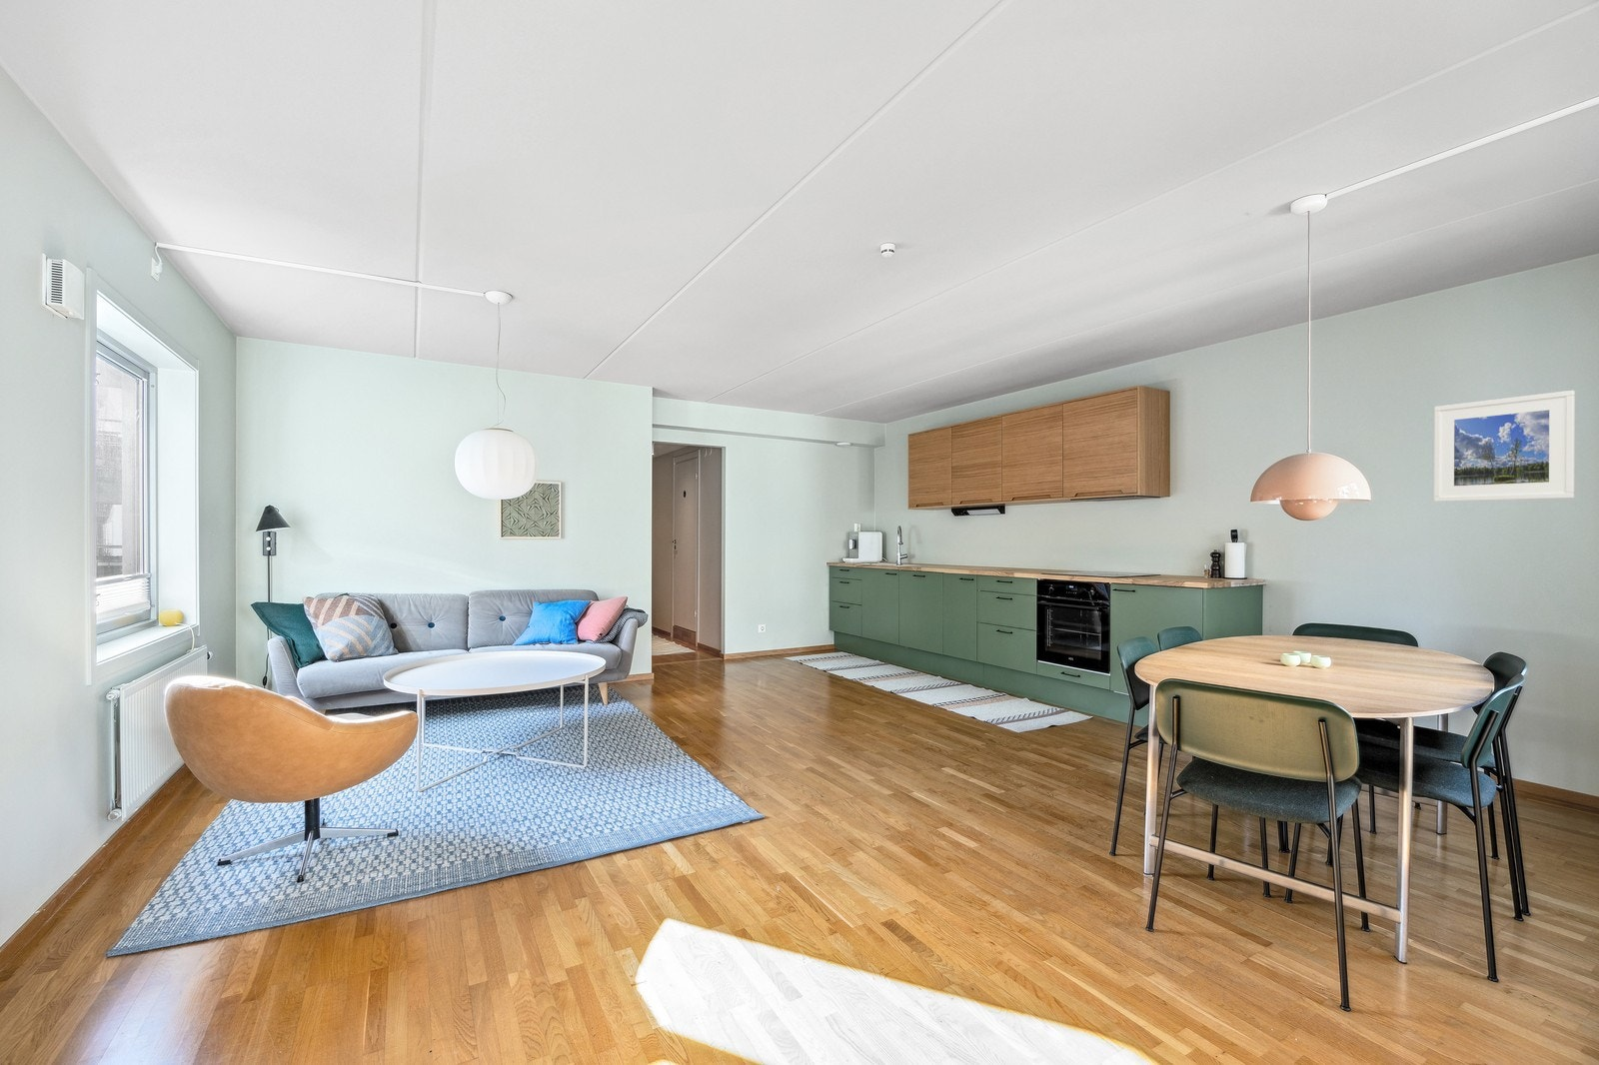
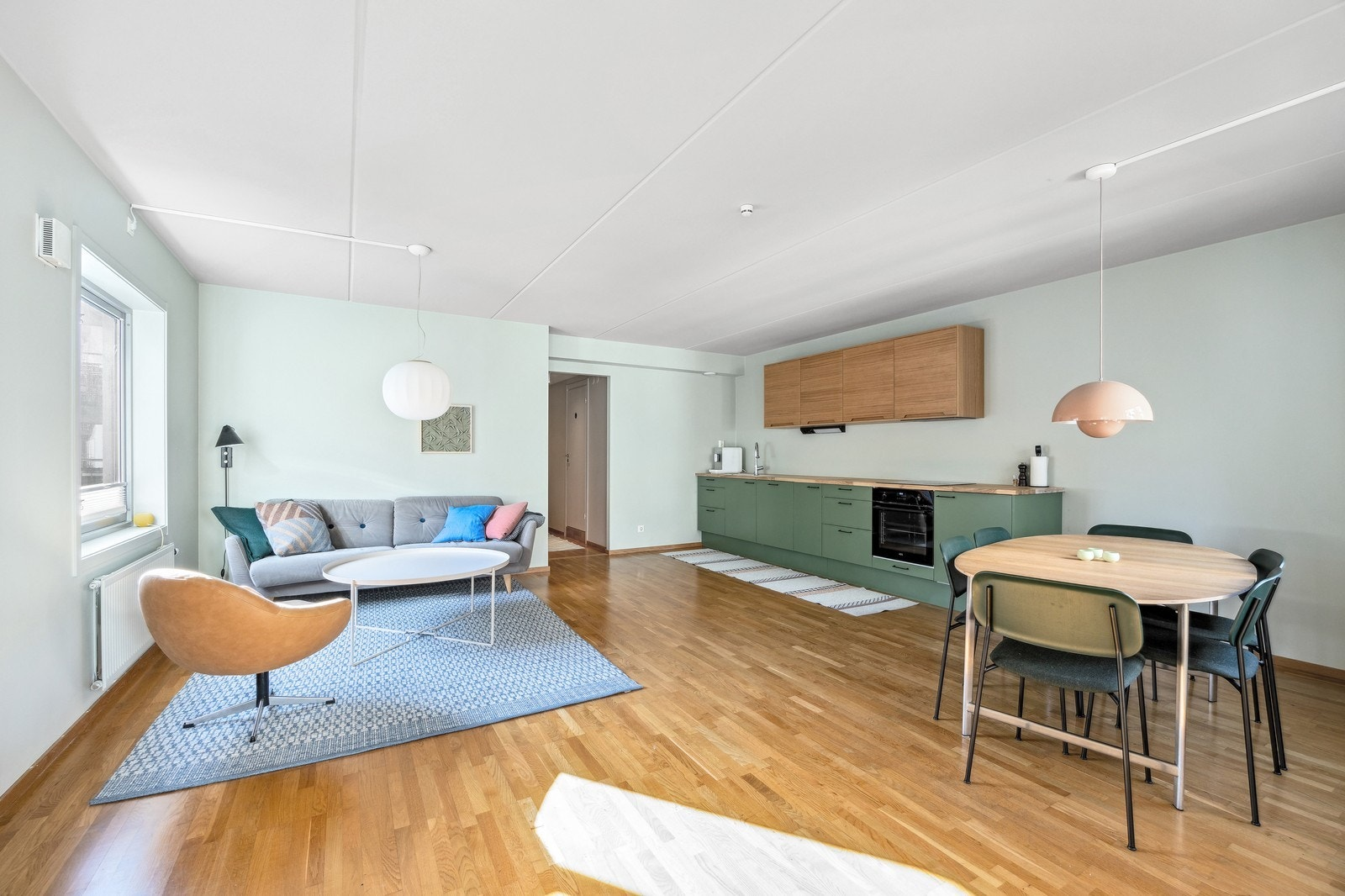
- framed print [1433,390,1576,503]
